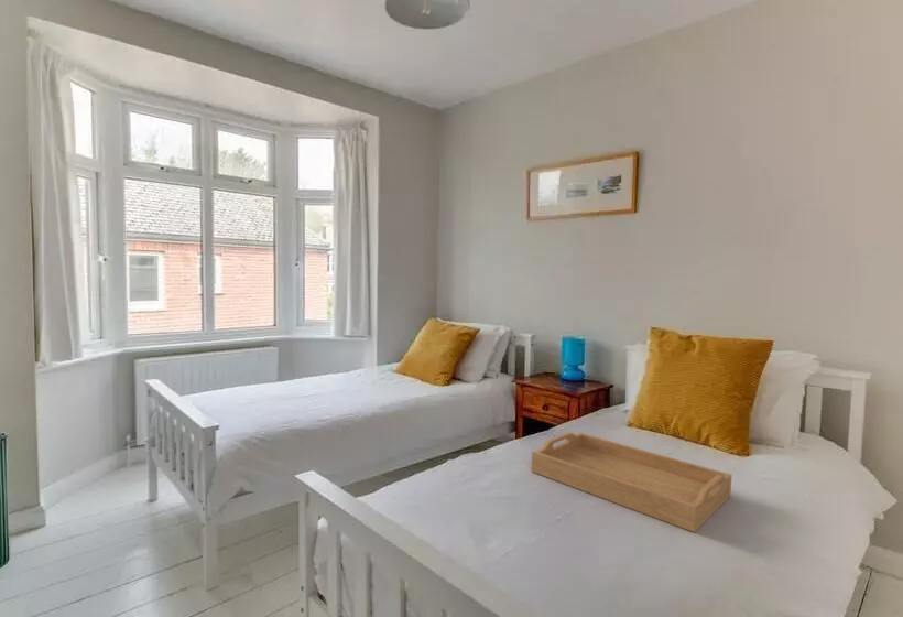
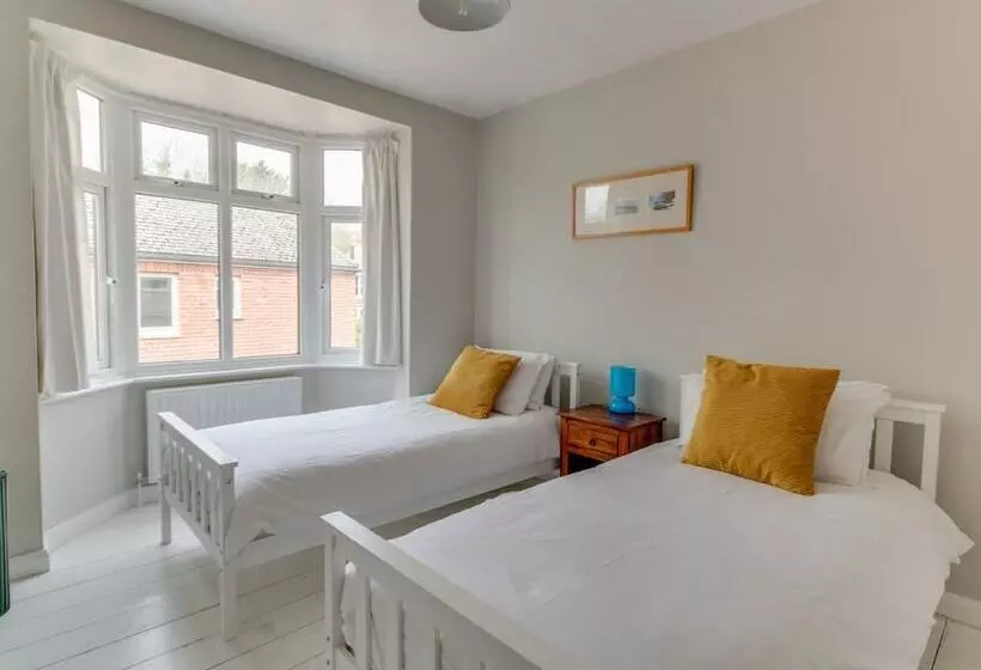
- serving tray [530,431,732,533]
